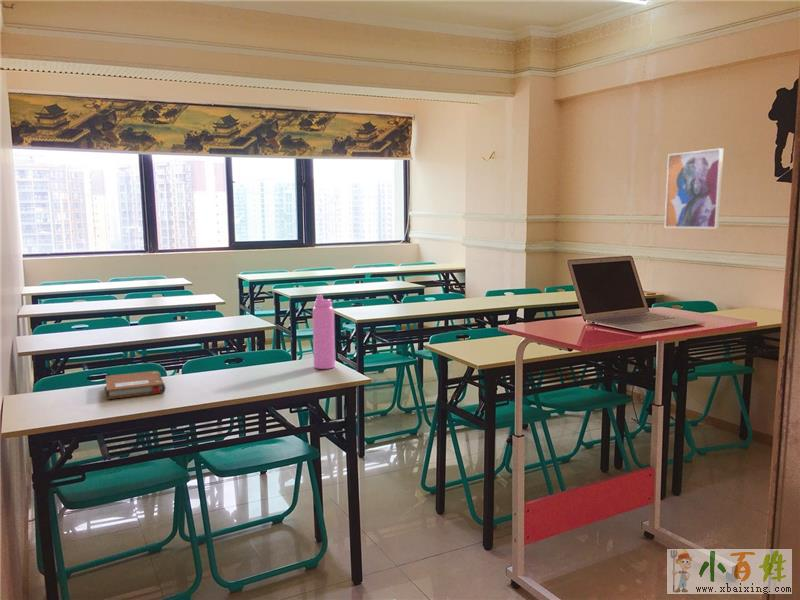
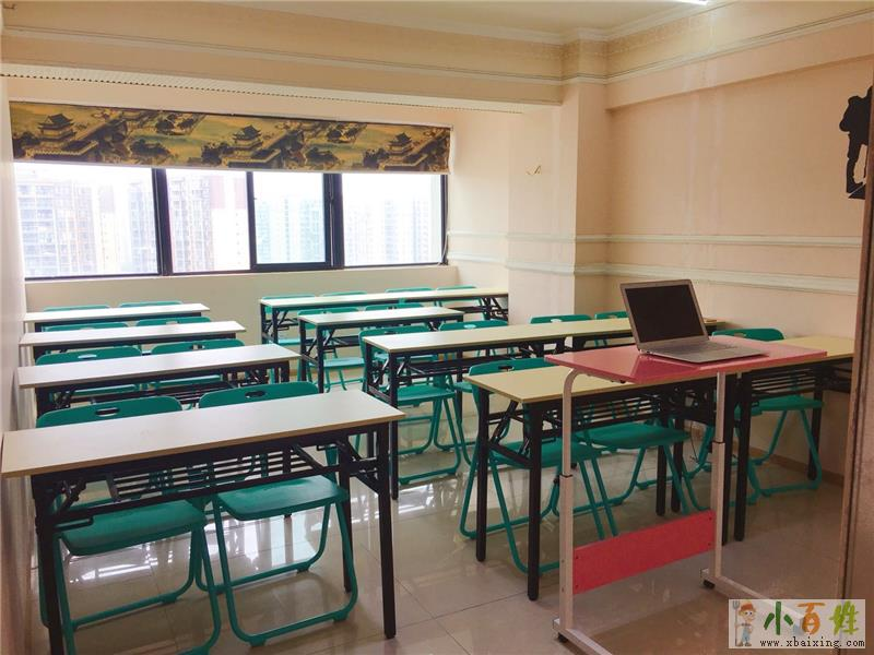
- water bottle [311,294,336,370]
- notebook [105,370,166,400]
- wall art [663,147,724,229]
